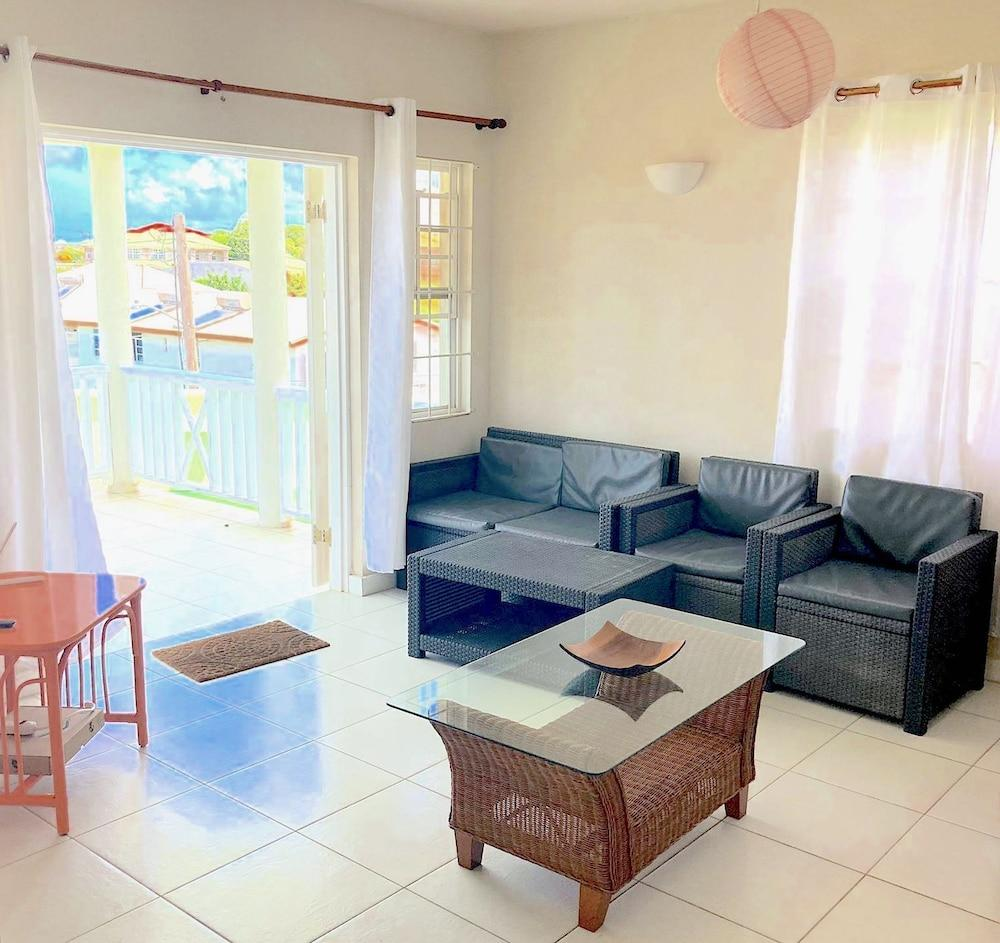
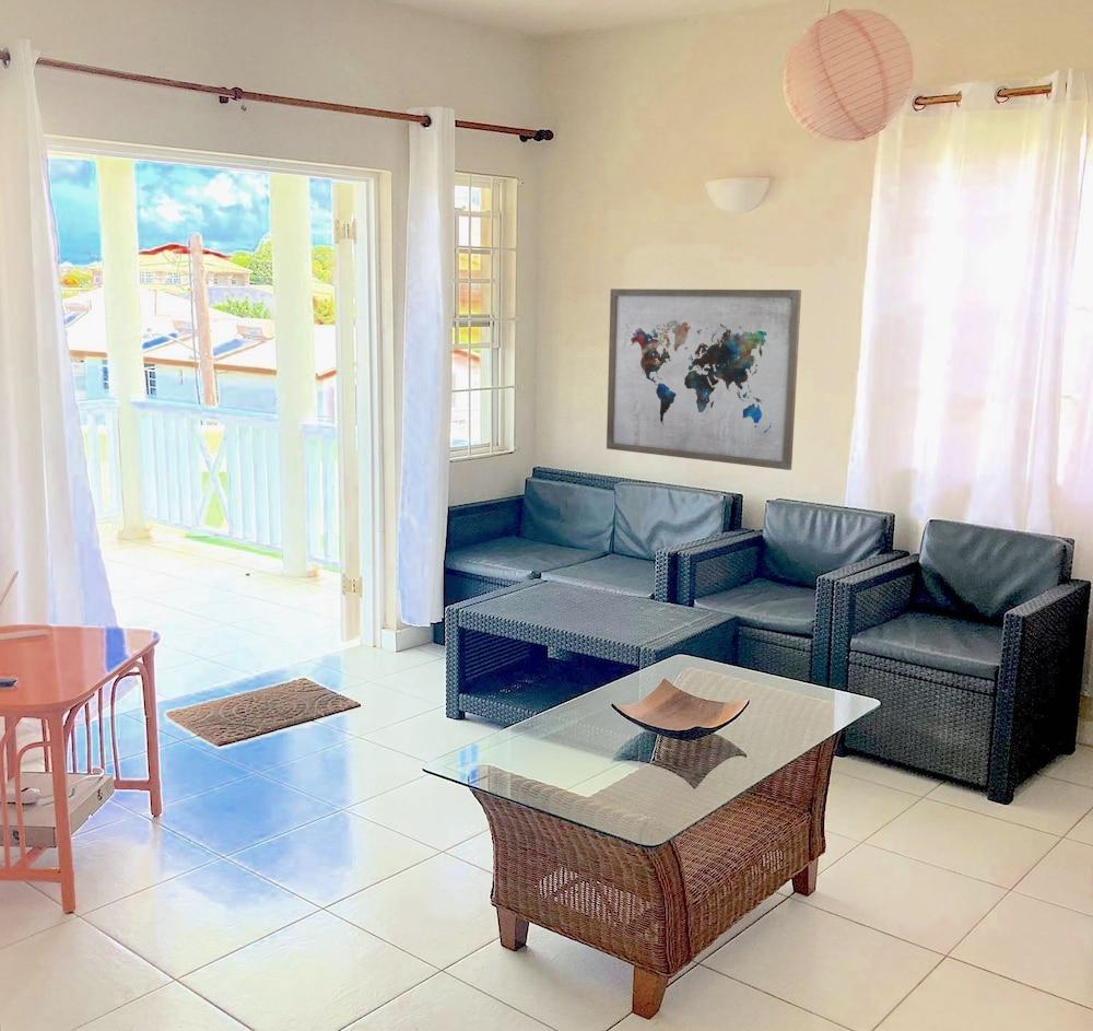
+ wall art [606,288,802,471]
